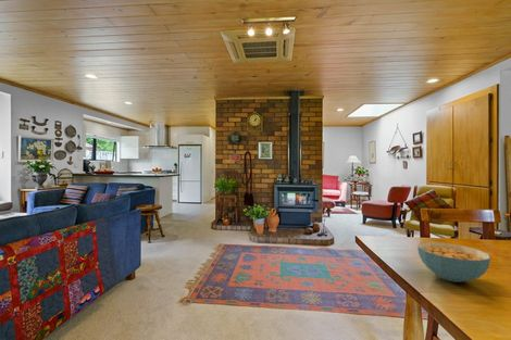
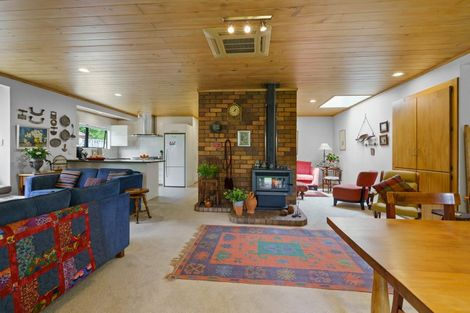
- cereal bowl [416,241,491,284]
